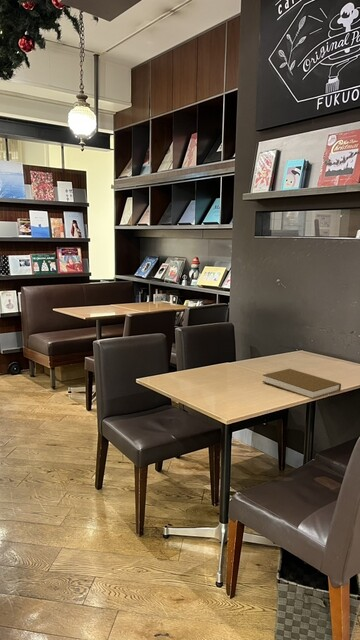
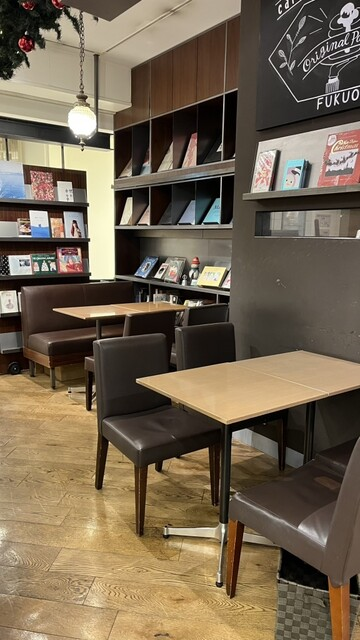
- book [261,368,342,400]
